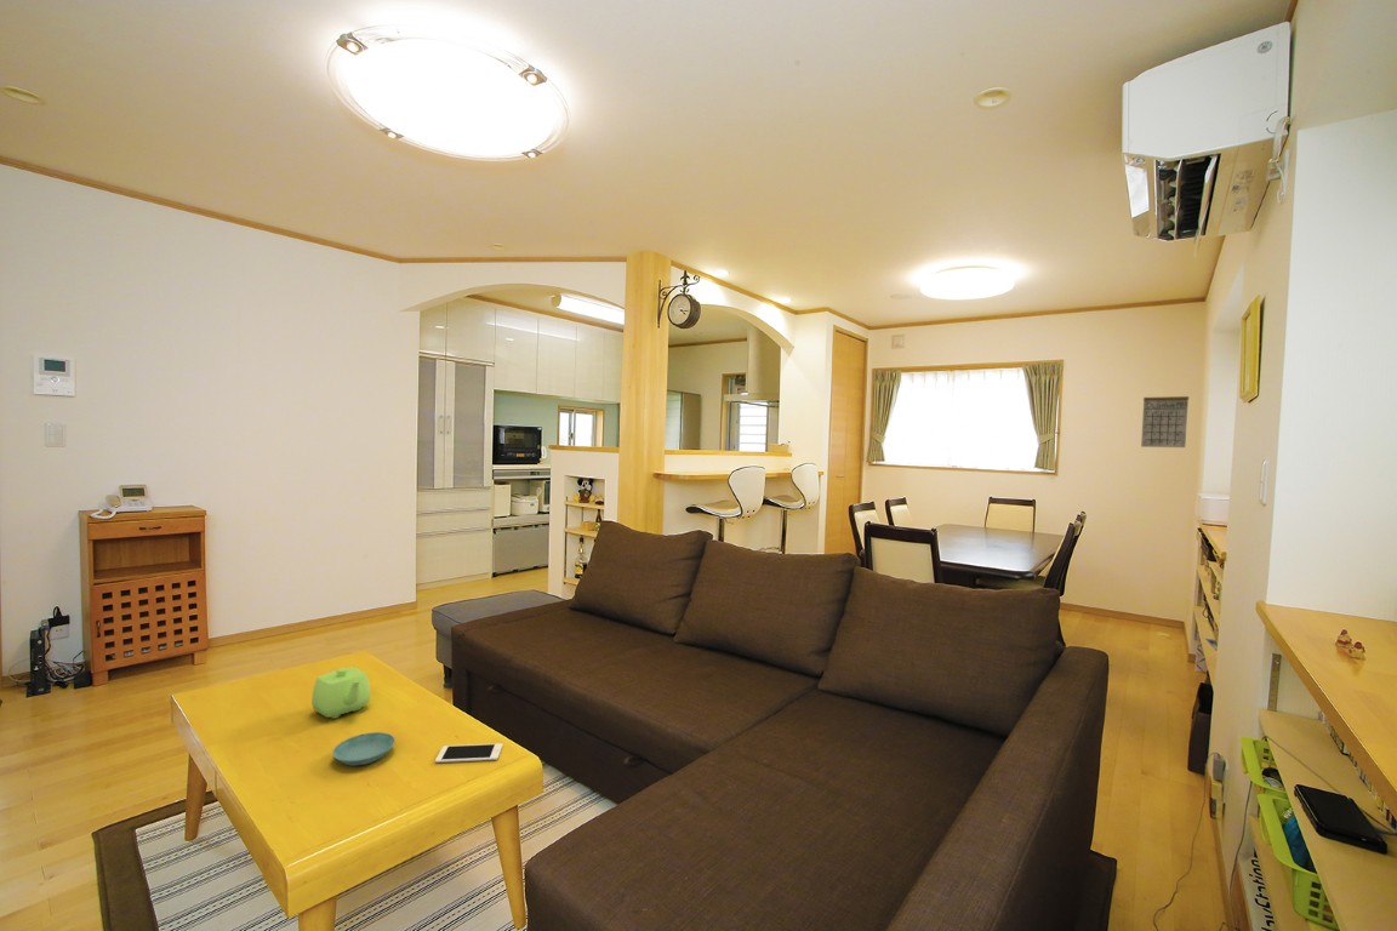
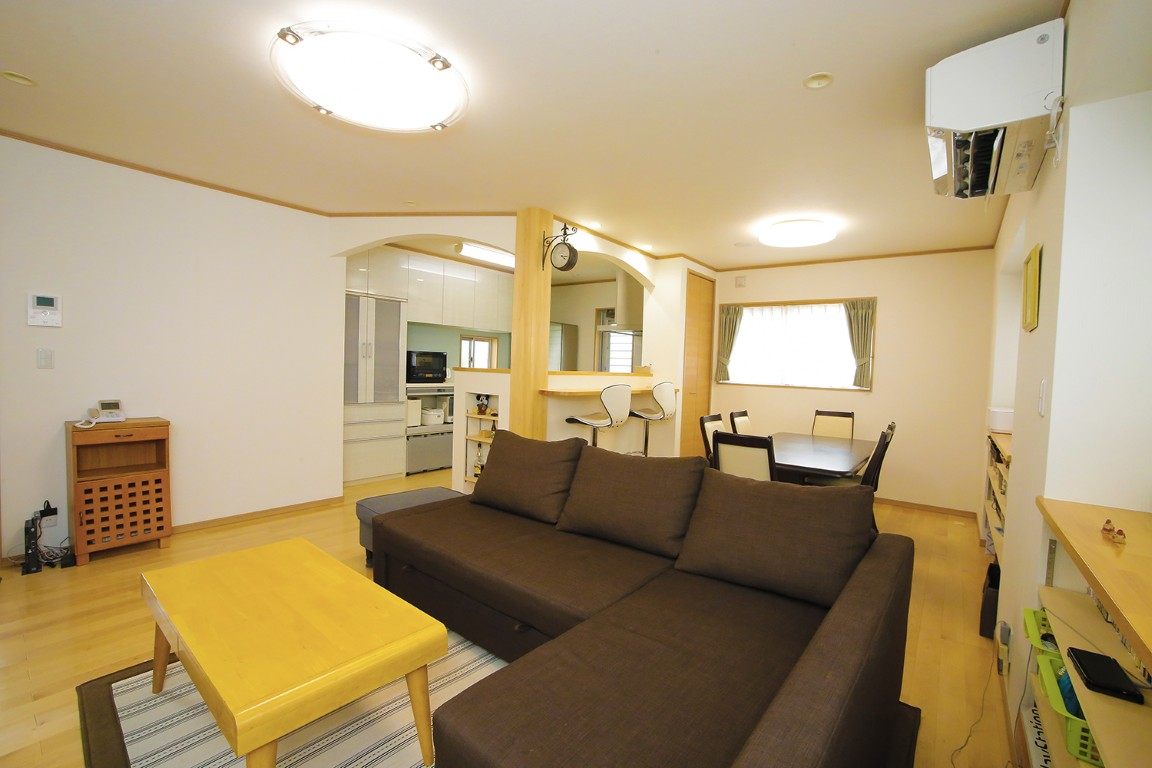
- calendar [1140,394,1190,449]
- teapot [310,667,371,720]
- cell phone [434,742,503,764]
- saucer [331,731,397,767]
